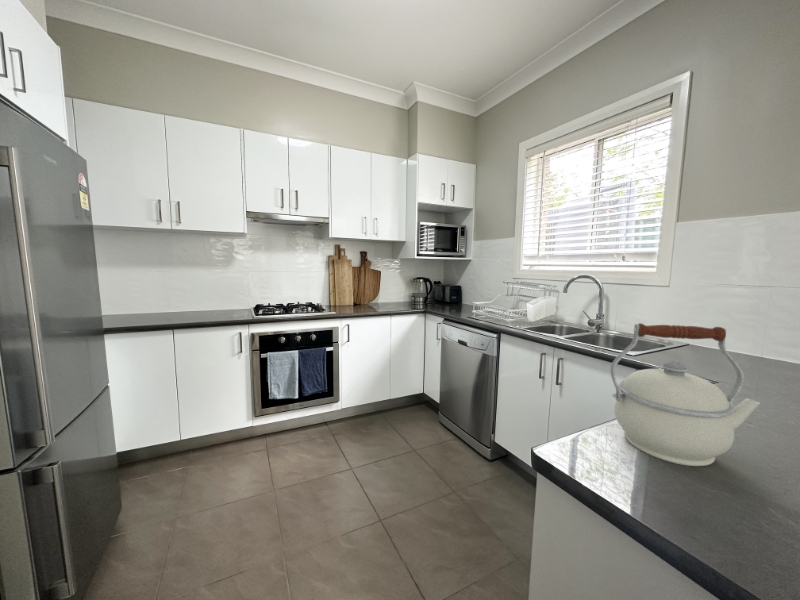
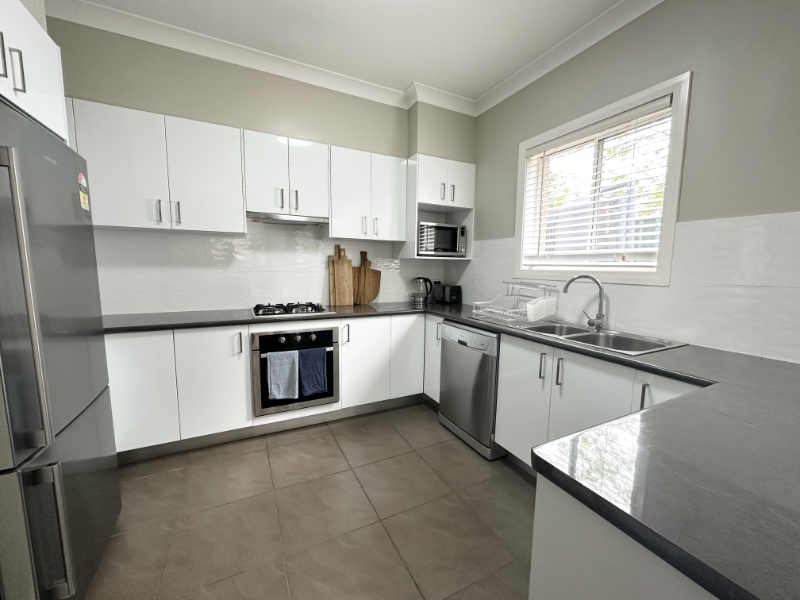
- kettle [610,322,761,467]
